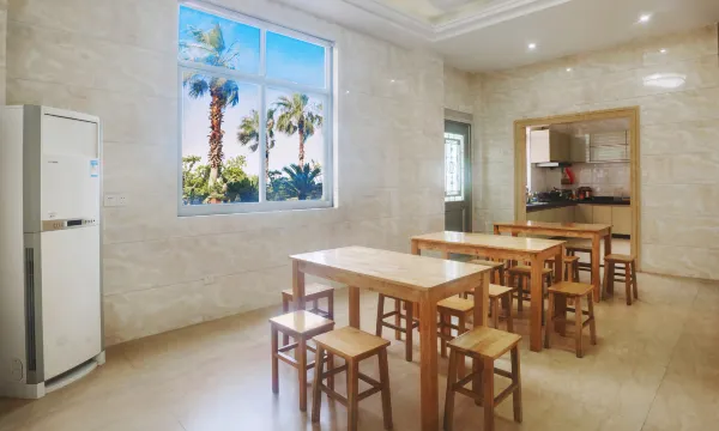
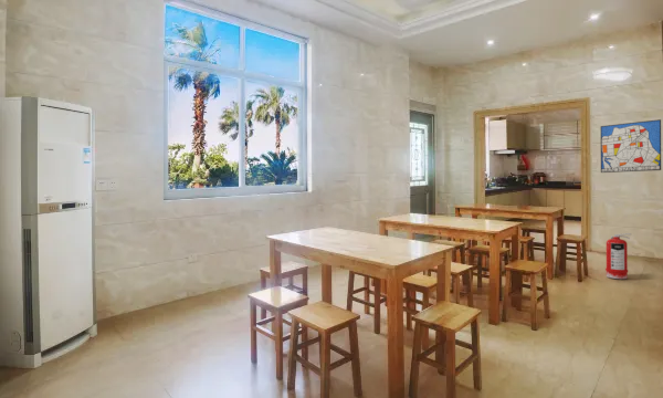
+ fire extinguisher [604,232,632,280]
+ wall art [600,118,662,174]
